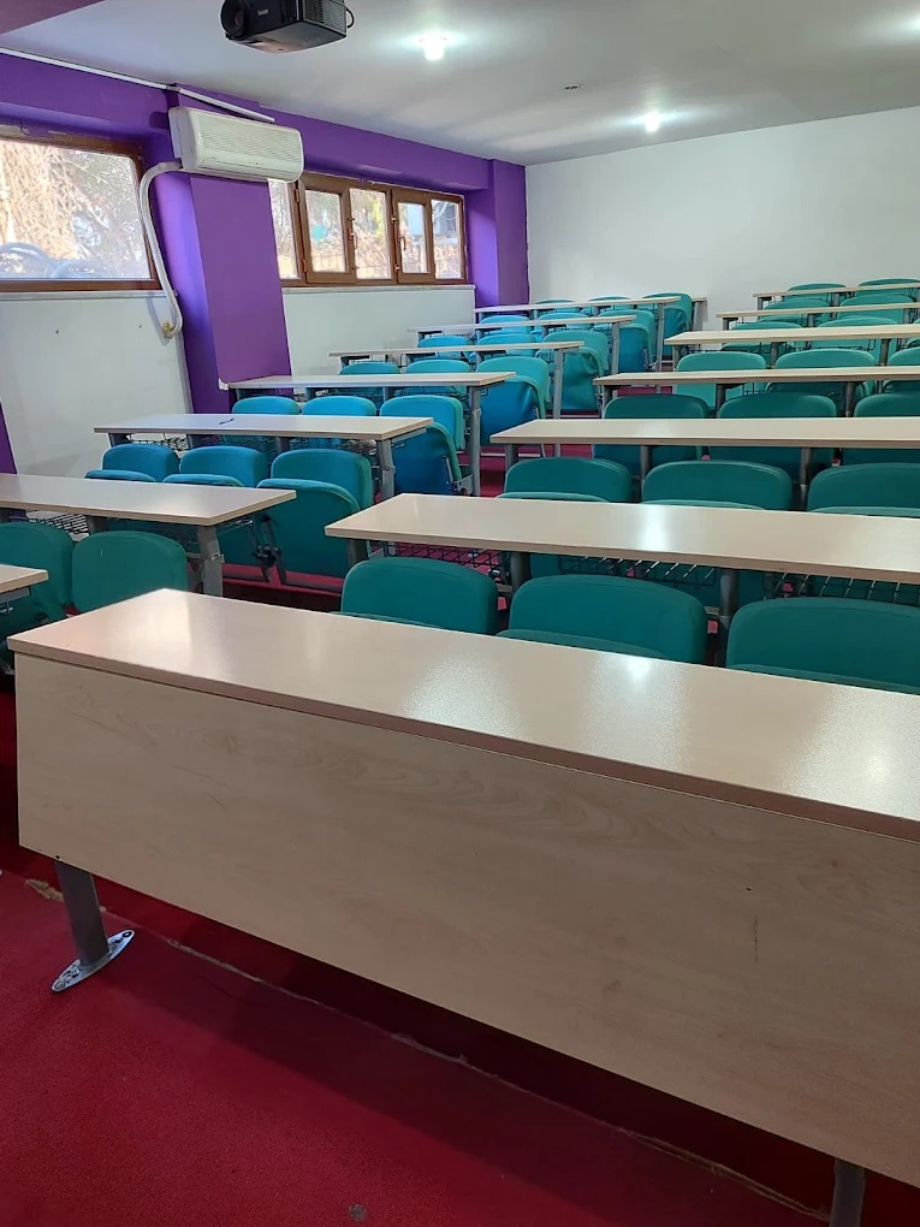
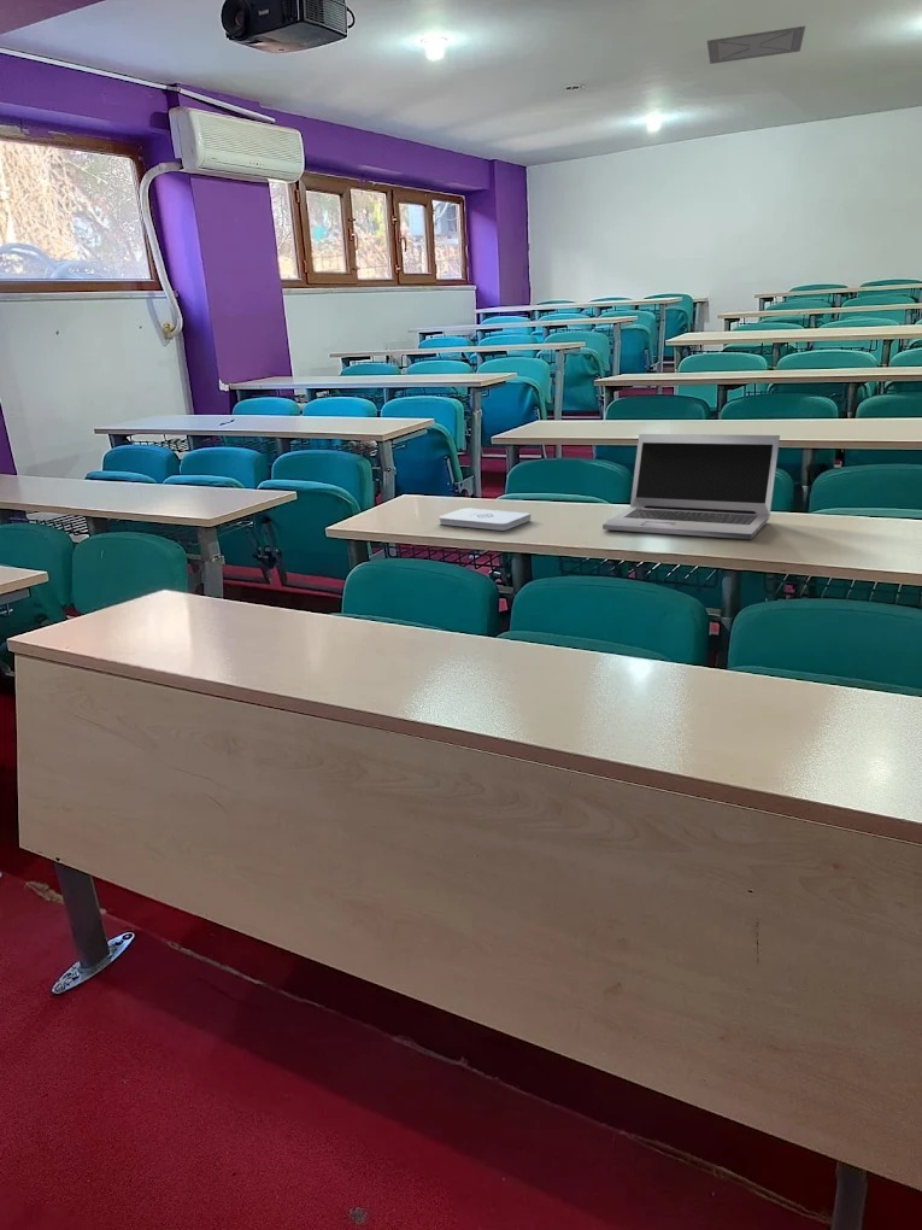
+ ceiling vent [706,25,806,65]
+ laptop [601,433,781,540]
+ notepad [437,506,532,532]
